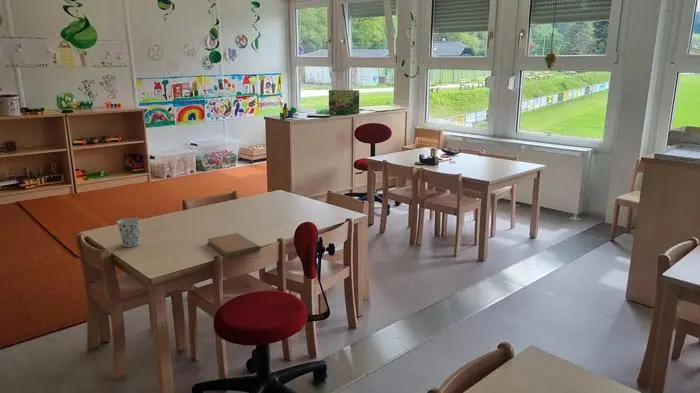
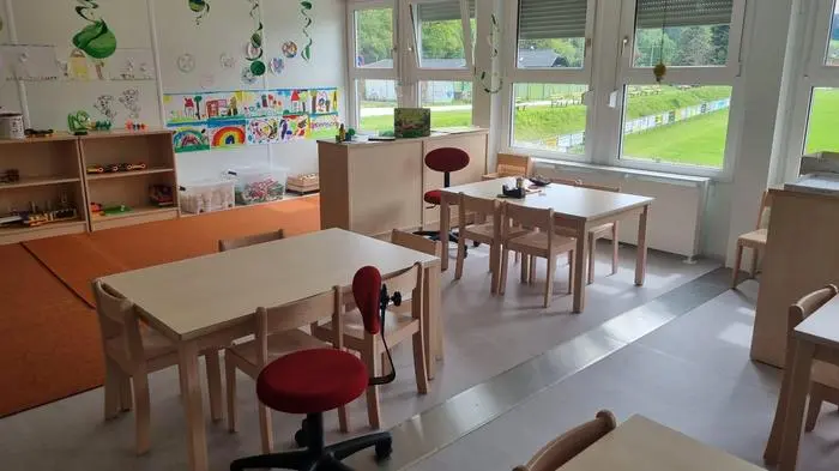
- cup [116,217,142,248]
- notebook [206,232,262,259]
